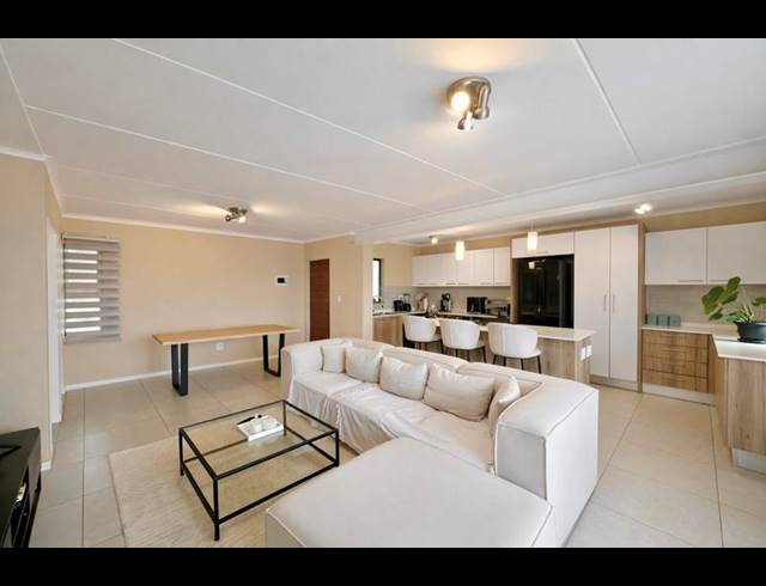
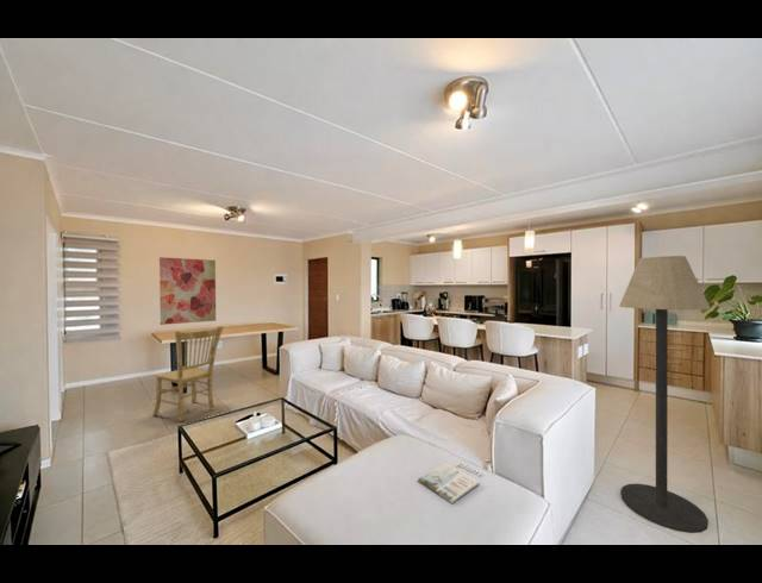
+ magazine [417,460,482,504]
+ floor lamp [618,255,712,534]
+ wall art [158,256,217,326]
+ dining chair [151,325,225,422]
